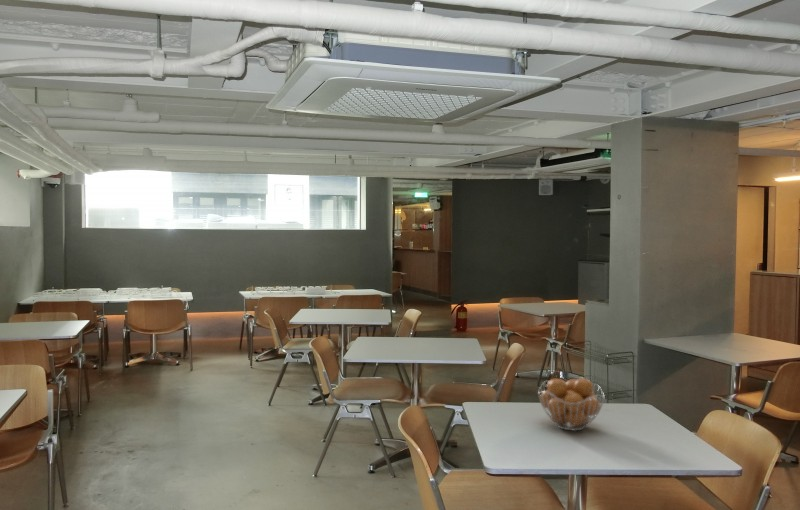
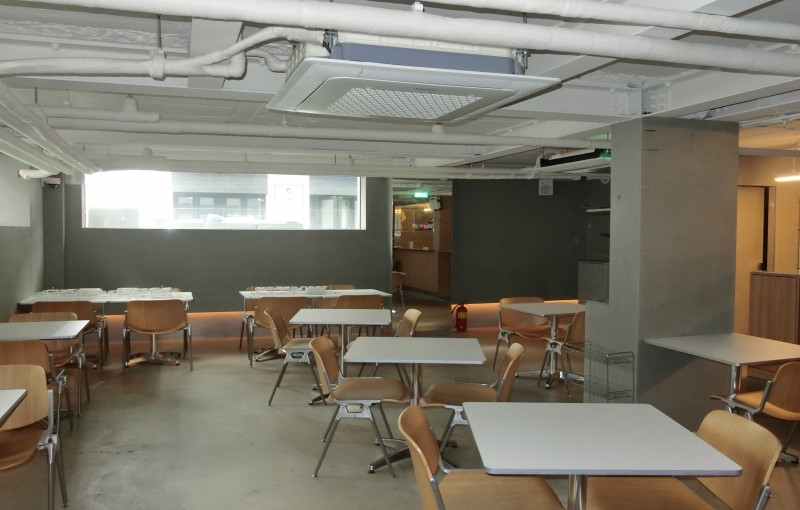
- fruit basket [537,377,606,432]
